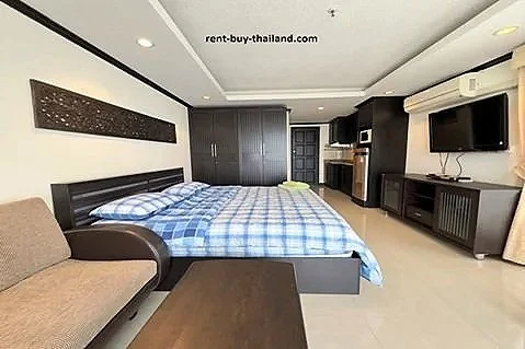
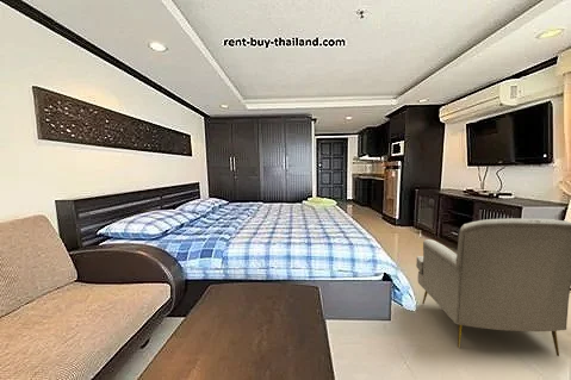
+ armchair [415,217,571,357]
